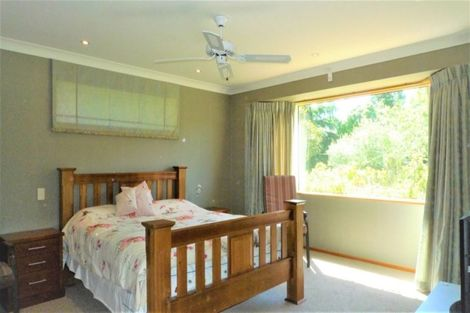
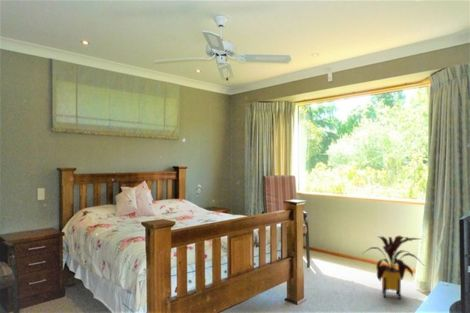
+ house plant [361,234,424,300]
